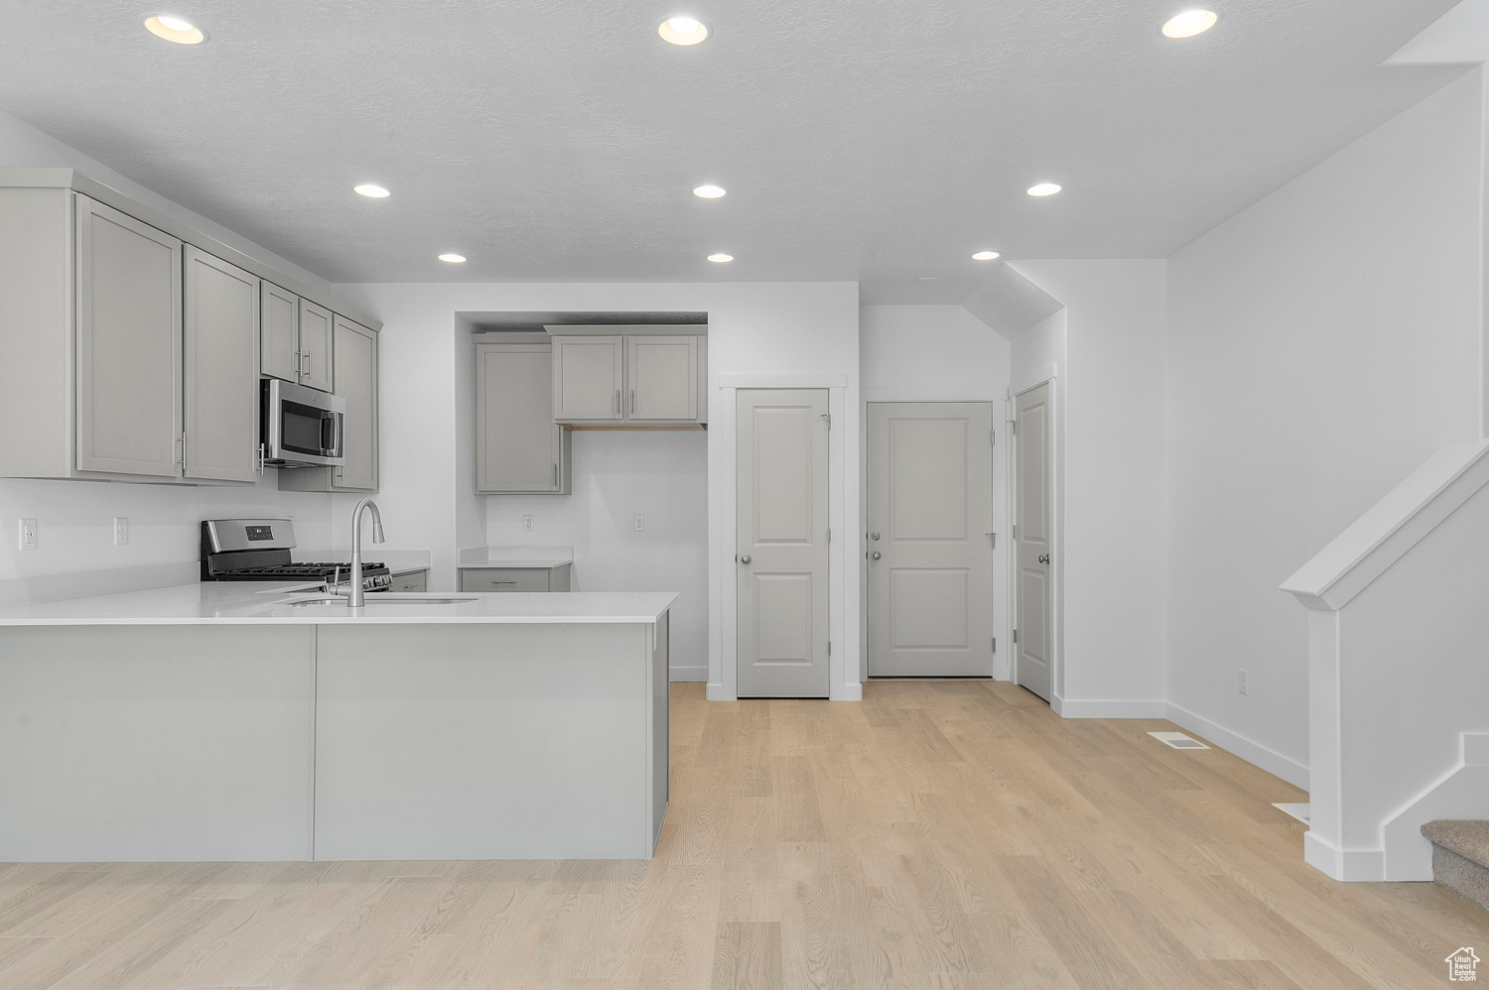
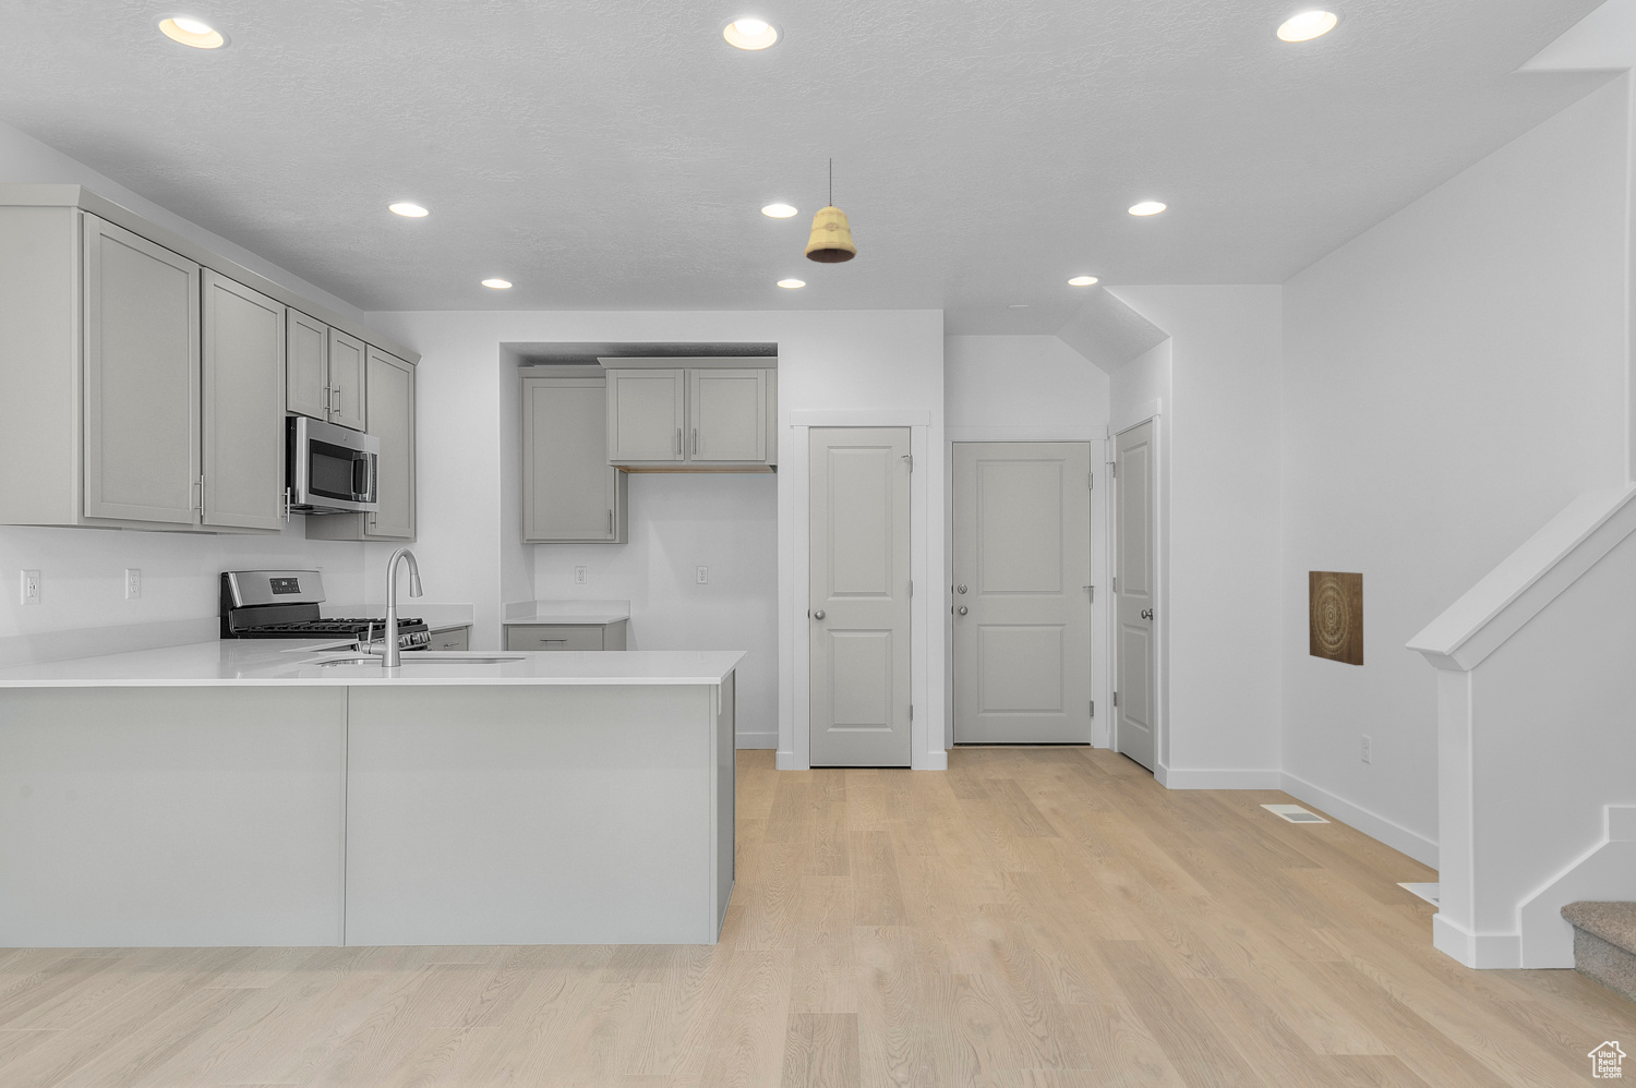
+ pendant light [804,157,859,264]
+ wall art [1308,571,1364,667]
